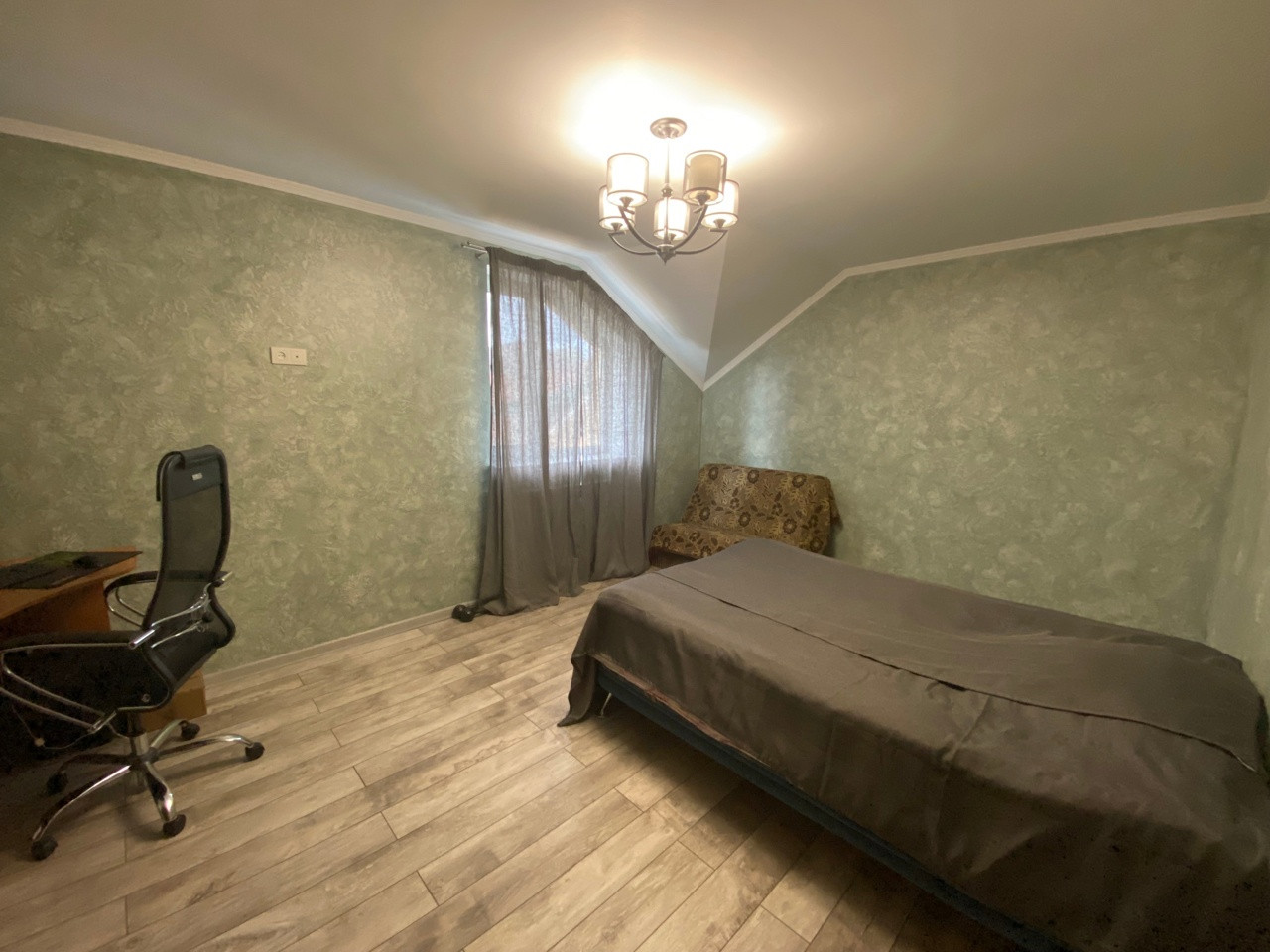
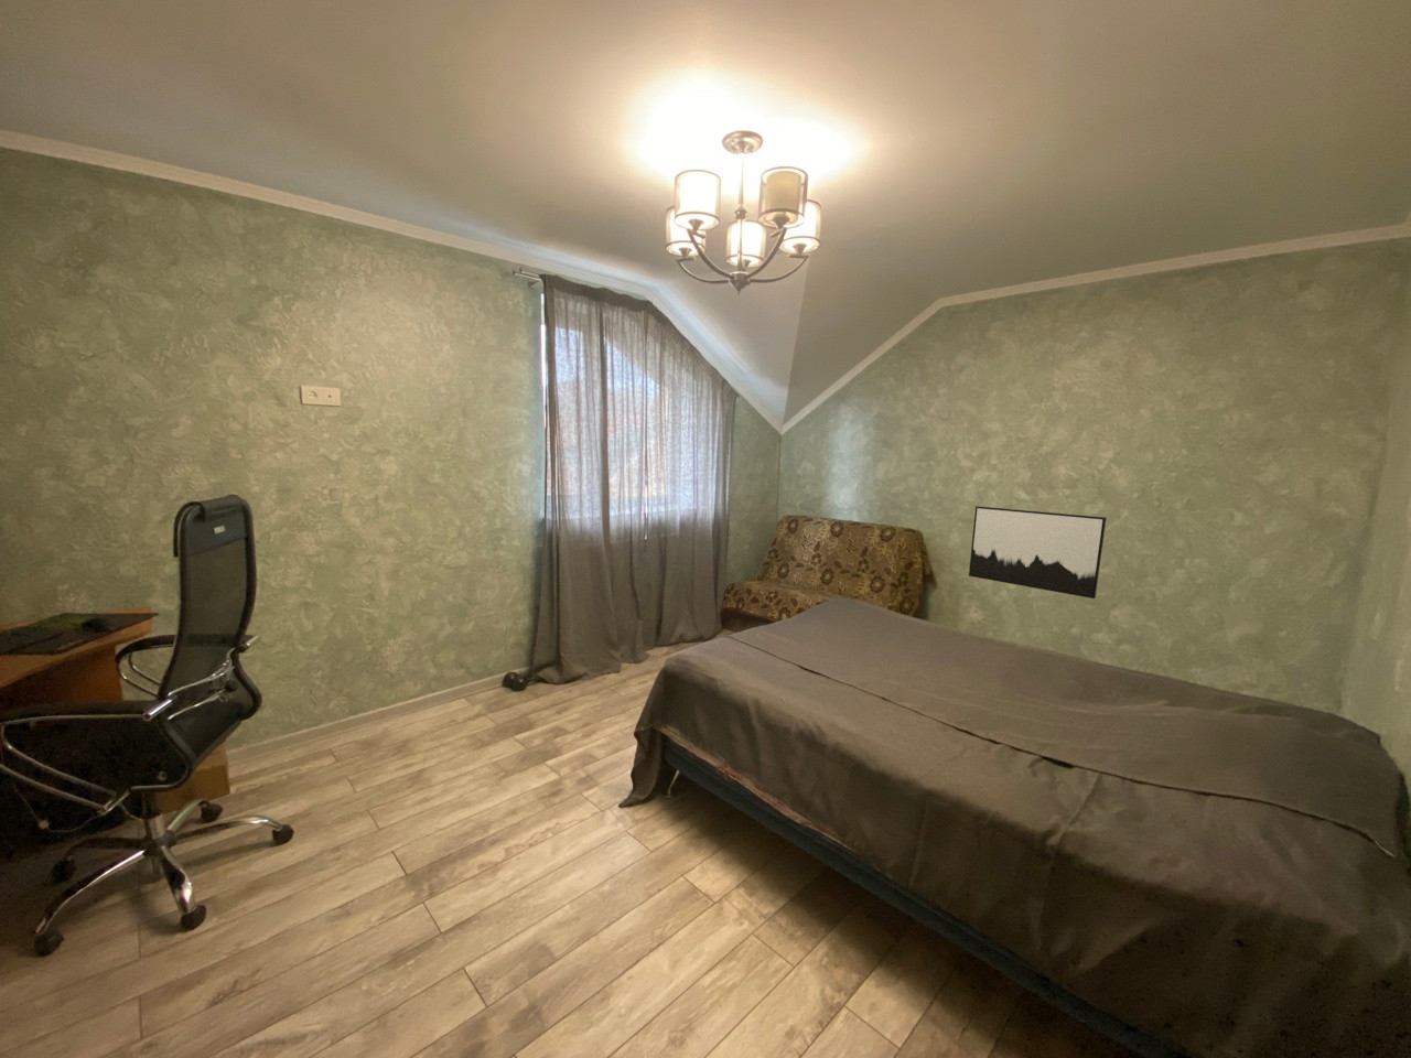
+ wall art [968,505,1108,599]
